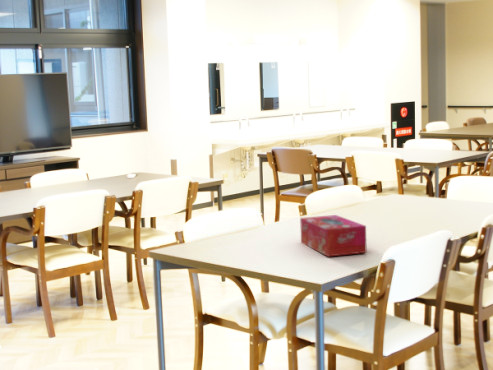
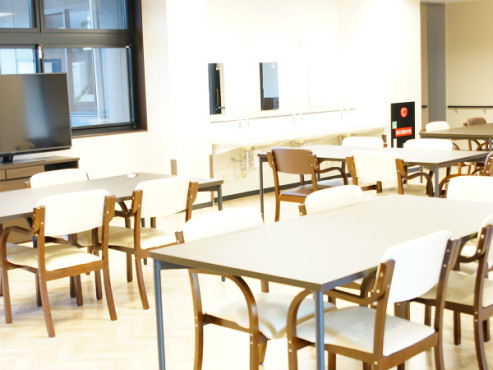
- tissue box [299,214,368,257]
